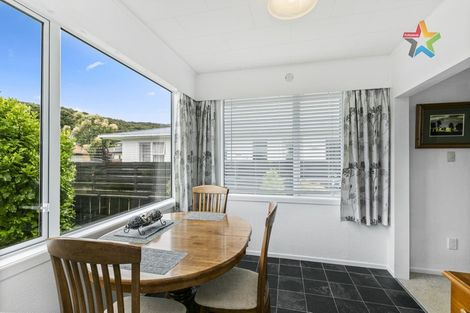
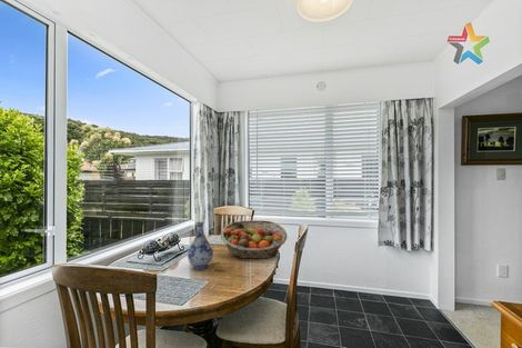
+ fruit basket [220,219,288,260]
+ vase [187,221,214,270]
